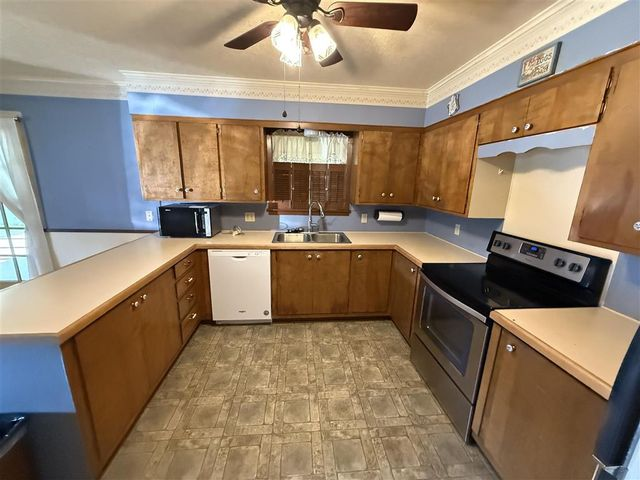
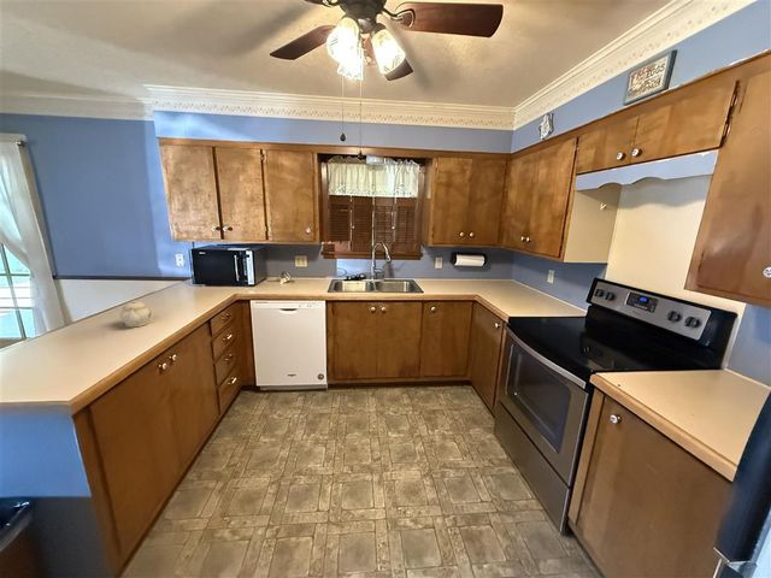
+ teapot [119,300,152,329]
